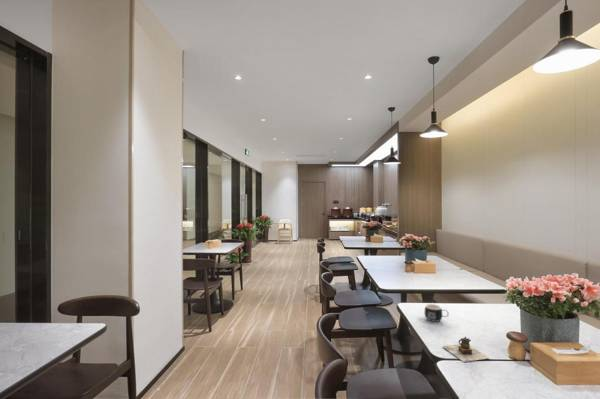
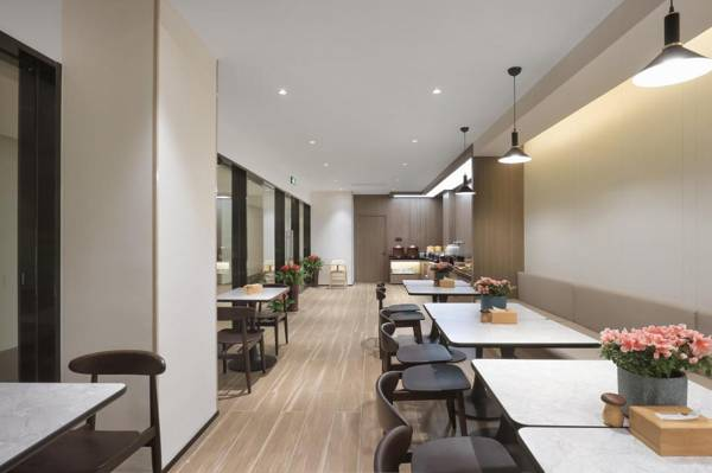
- teapot [442,336,491,363]
- mug [424,303,450,323]
